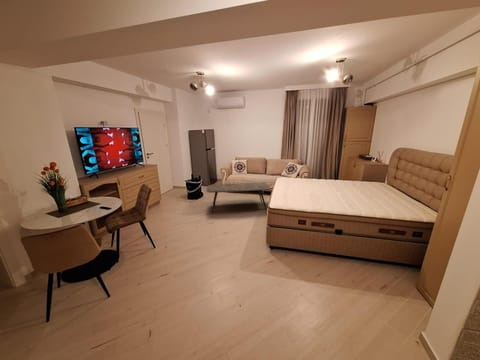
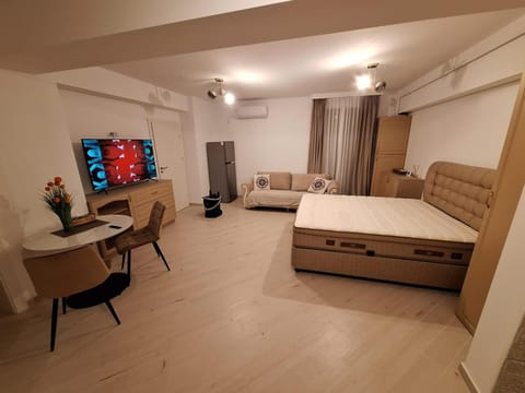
- coffee table [206,182,271,213]
